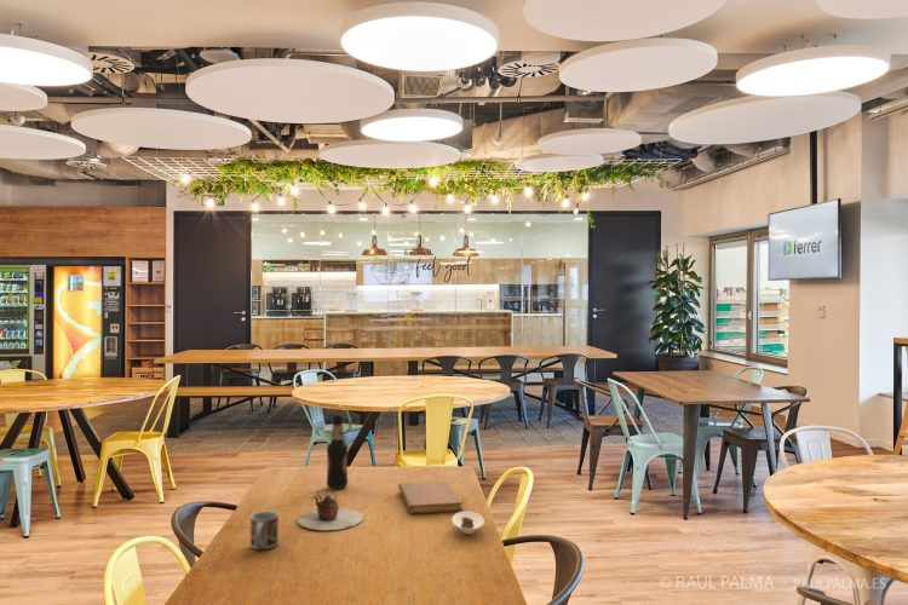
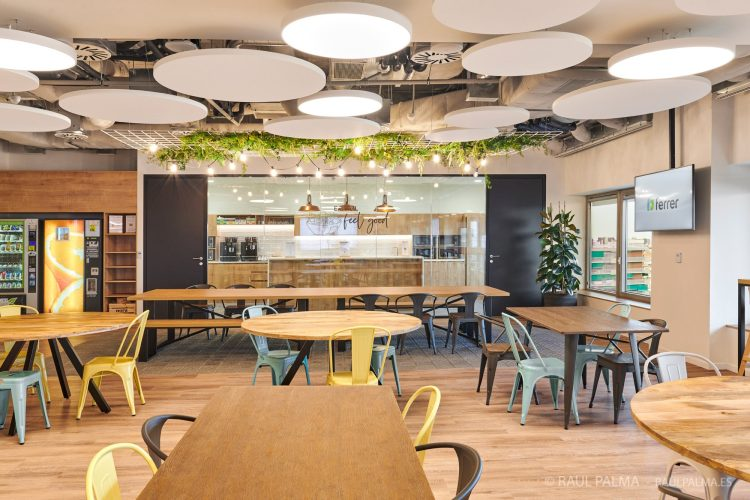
- cup [249,509,280,551]
- bottle [326,414,349,490]
- notebook [397,480,464,514]
- saucer [452,511,485,535]
- teapot [297,488,364,531]
